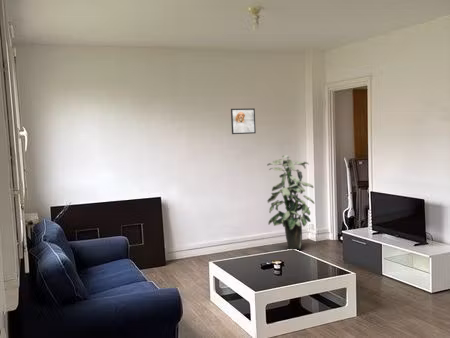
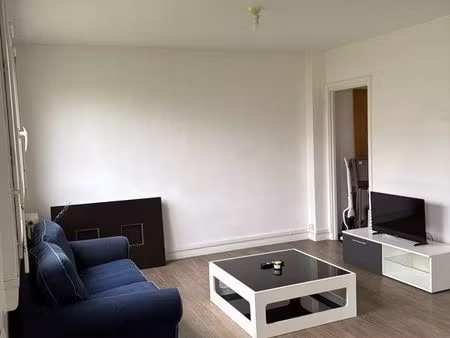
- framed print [230,107,257,135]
- indoor plant [266,154,316,250]
